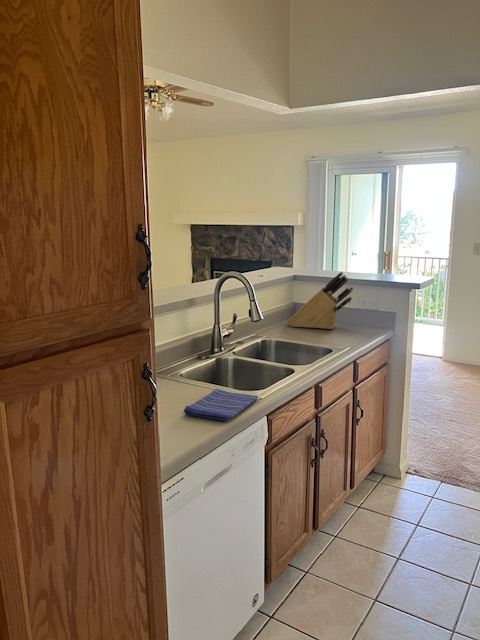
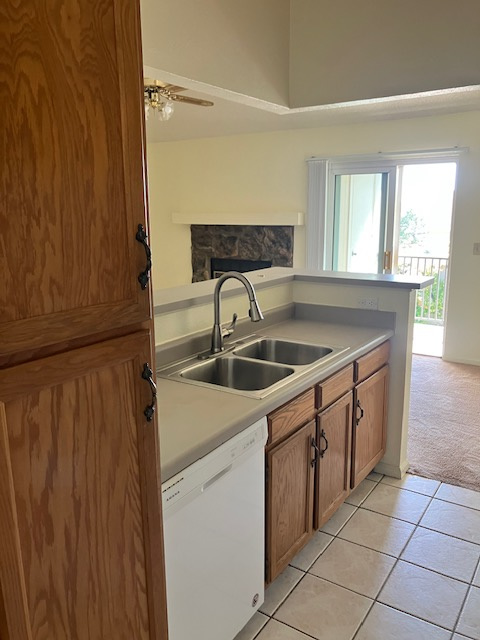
- dish towel [182,388,259,422]
- knife block [286,271,355,330]
